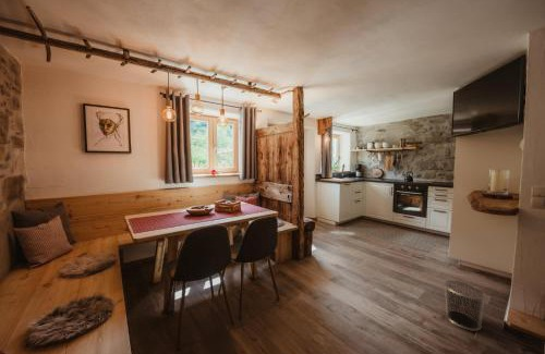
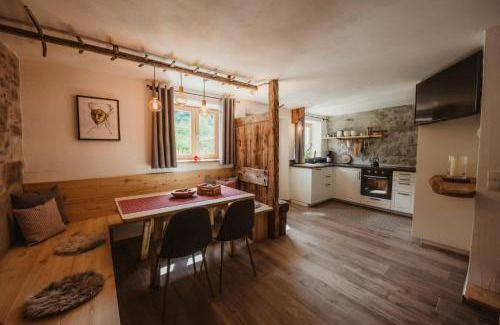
- waste bin [443,280,487,331]
